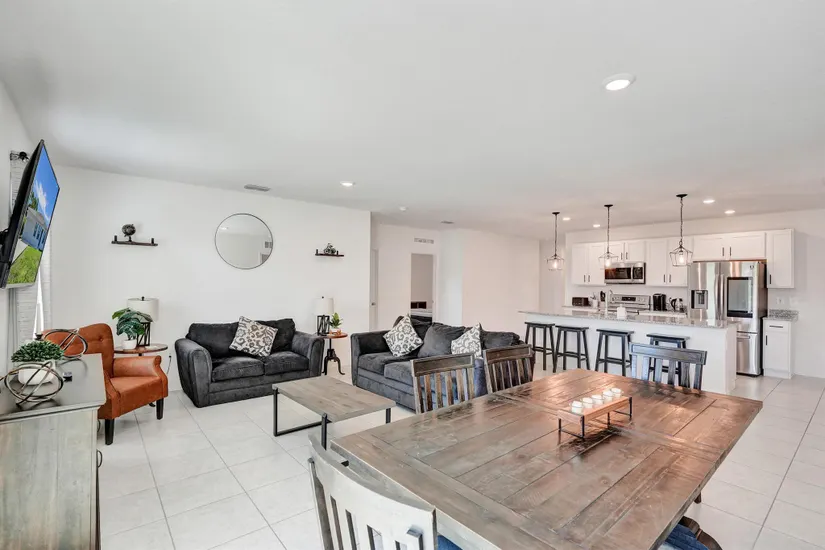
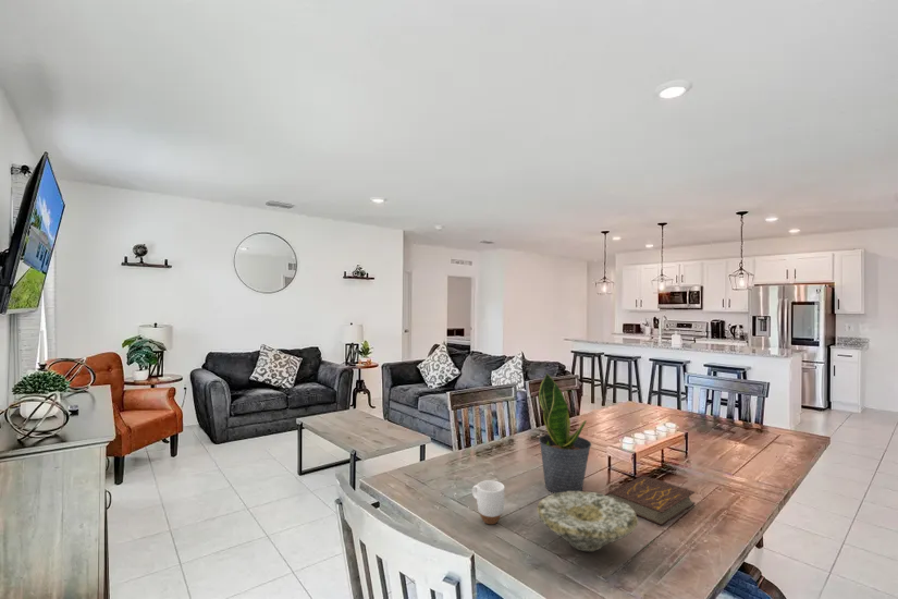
+ bowl [536,491,639,553]
+ potted plant [538,371,592,493]
+ book [605,475,696,526]
+ mug [471,479,505,525]
